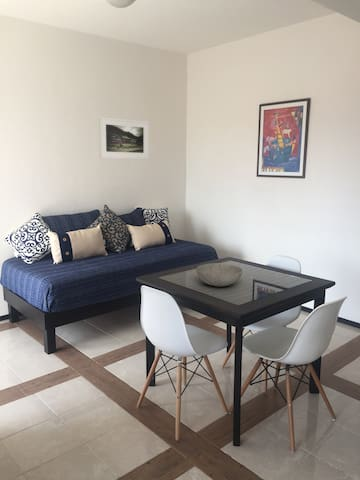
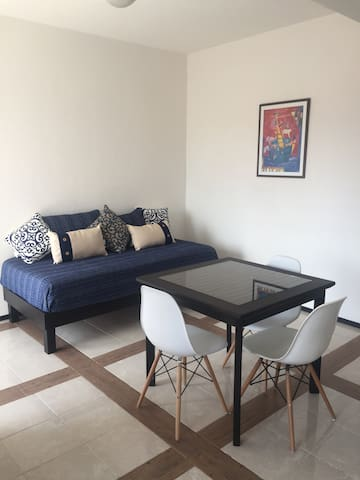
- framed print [98,116,150,160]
- bowl [195,262,244,287]
